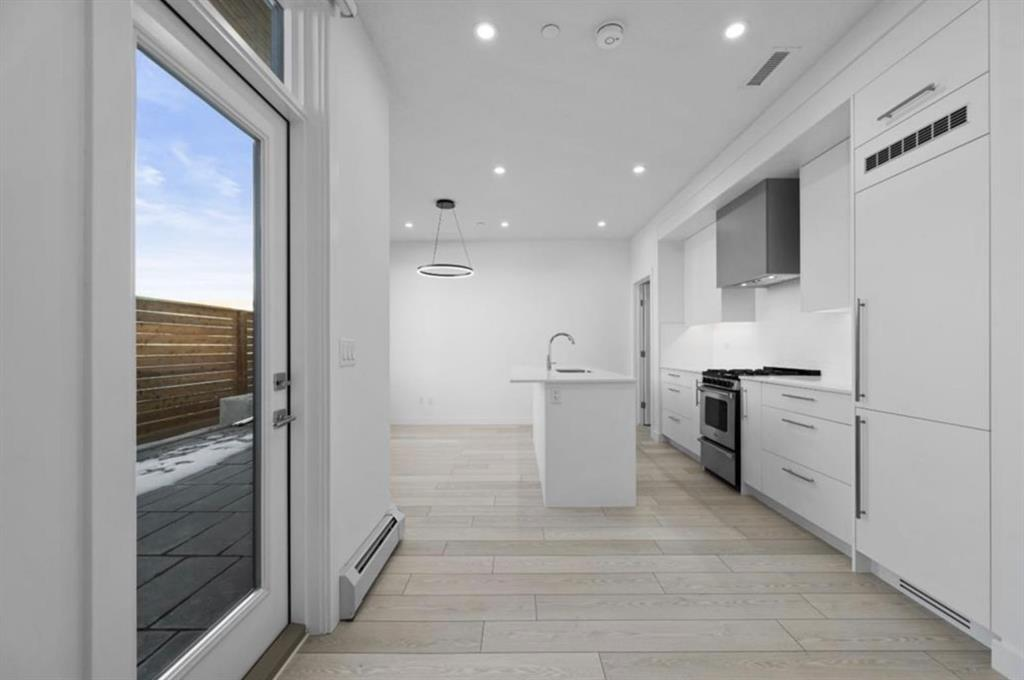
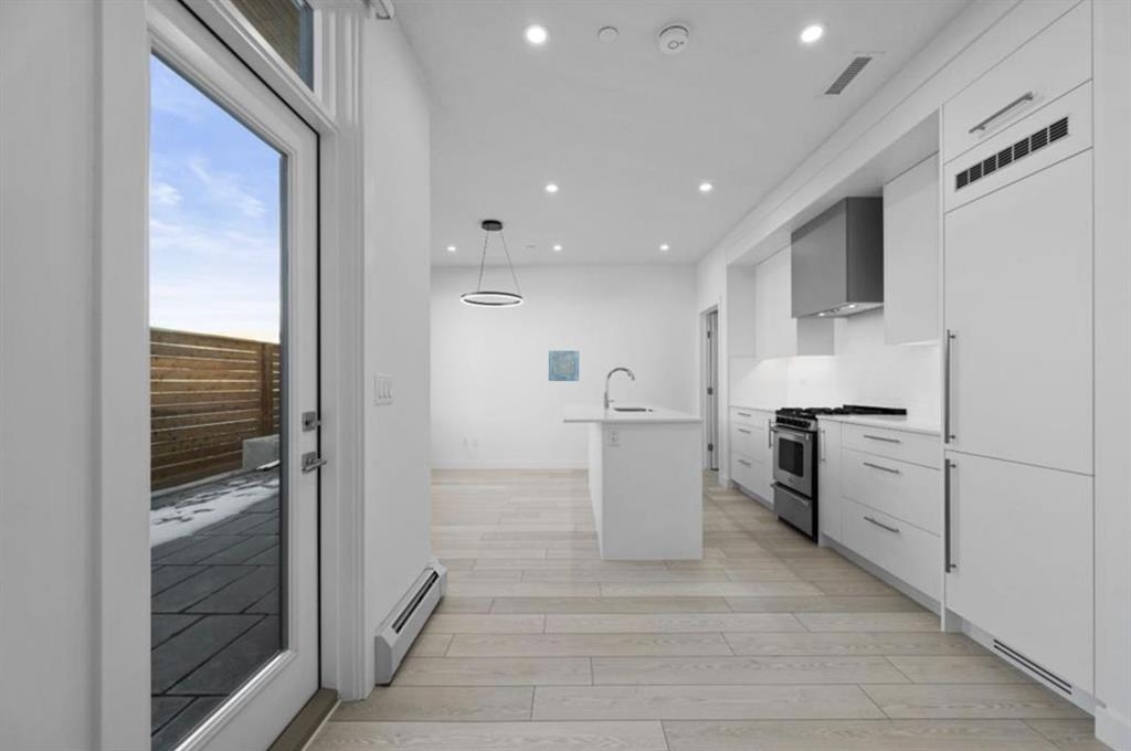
+ wall art [548,350,580,382]
